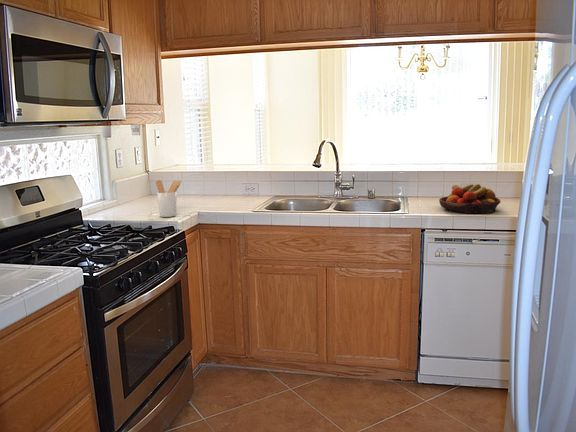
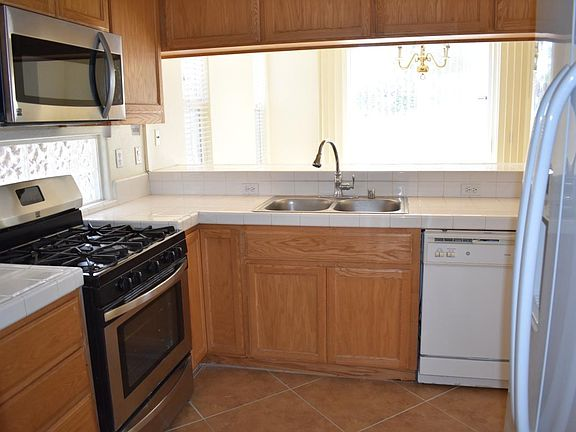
- utensil holder [155,179,183,218]
- fruit bowl [438,183,502,214]
